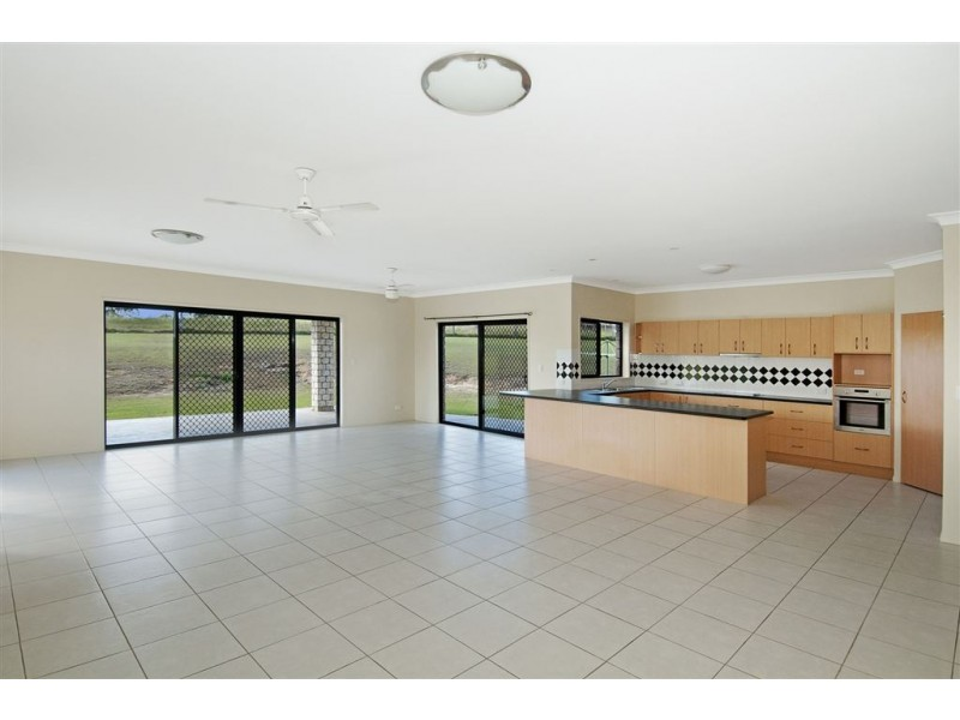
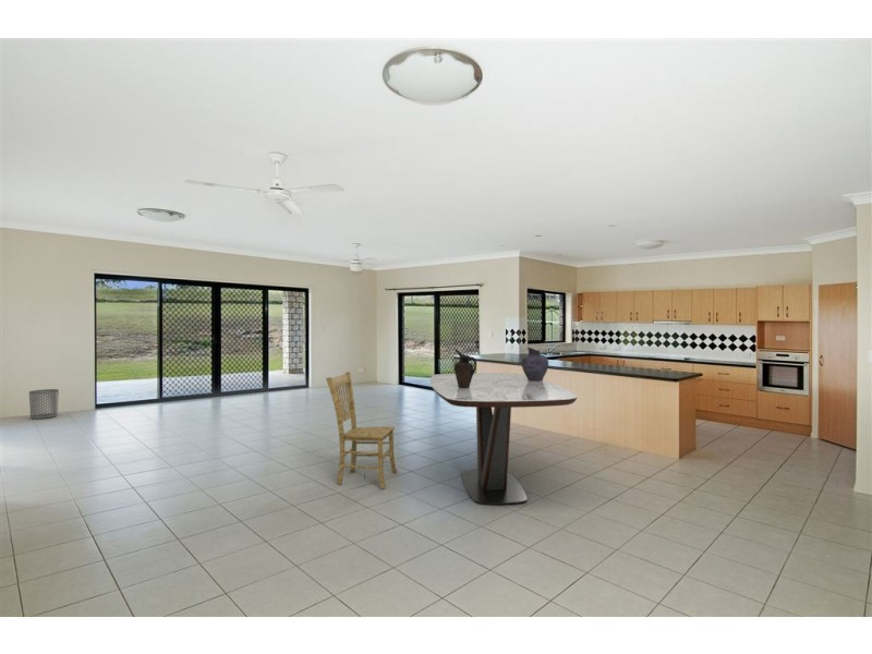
+ vase [521,346,549,382]
+ ceramic pitcher [453,348,477,388]
+ dining chair [325,371,399,489]
+ waste bin [28,388,60,420]
+ dining table [429,372,579,506]
